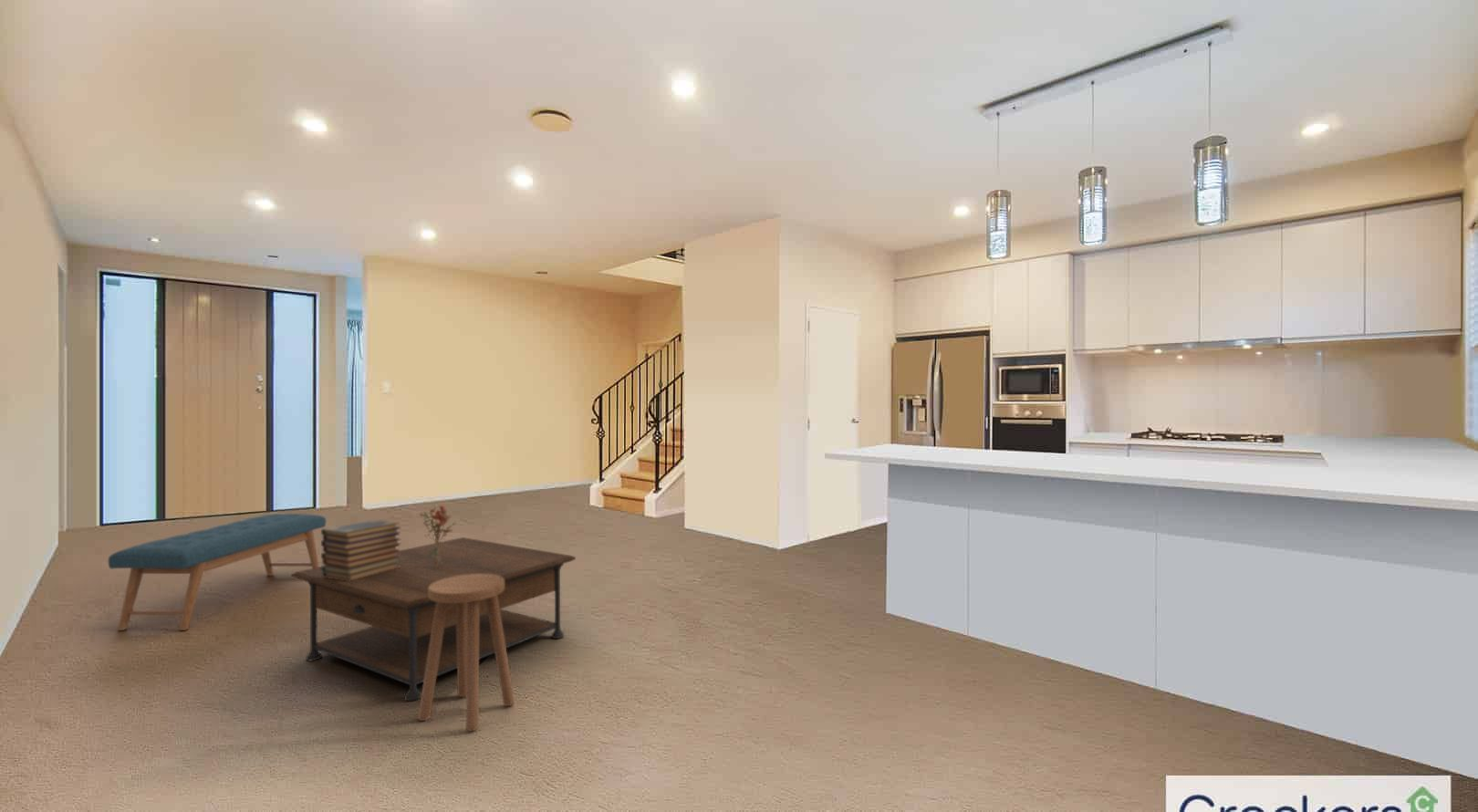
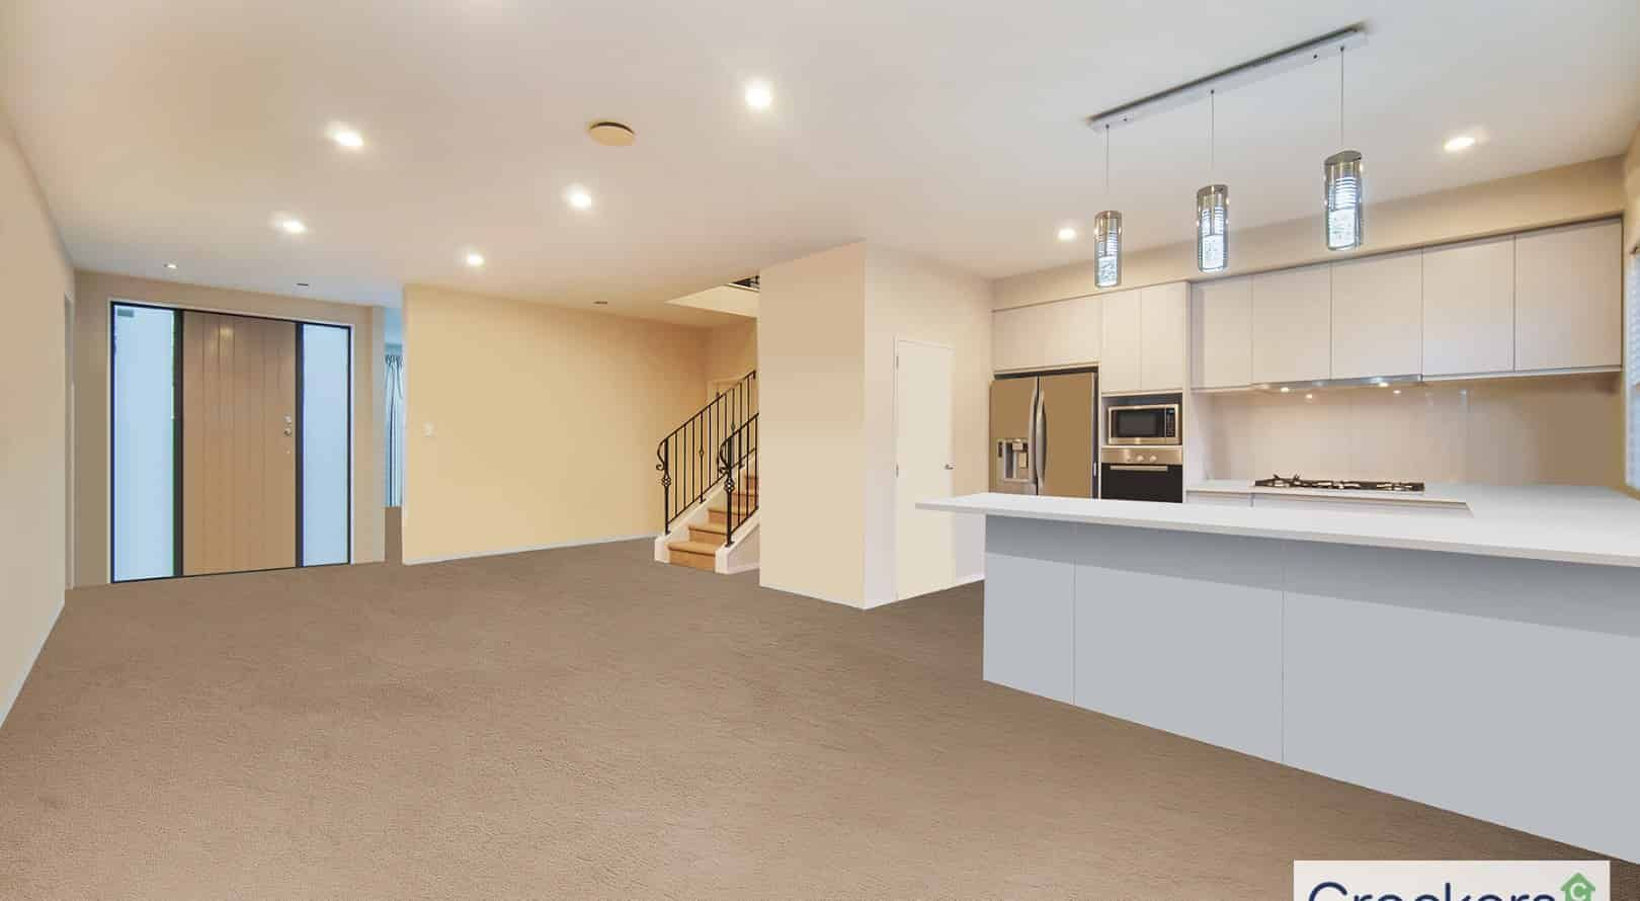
- bouquet [419,505,457,567]
- coffee table [290,536,577,702]
- book stack [320,519,401,581]
- bench [108,513,327,631]
- stool [417,574,515,733]
